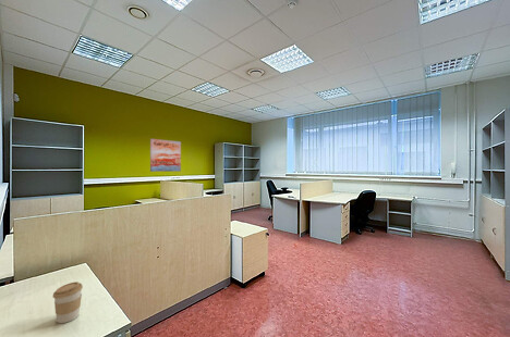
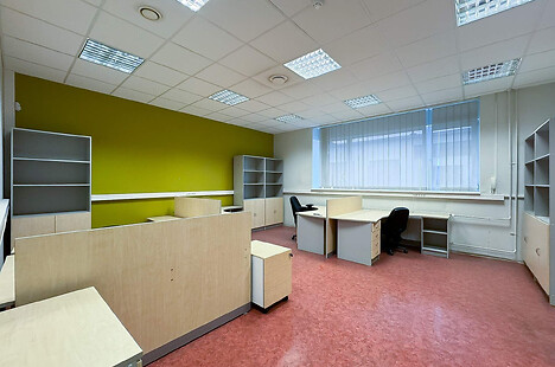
- coffee cup [52,280,84,324]
- wall art [149,138,182,173]
